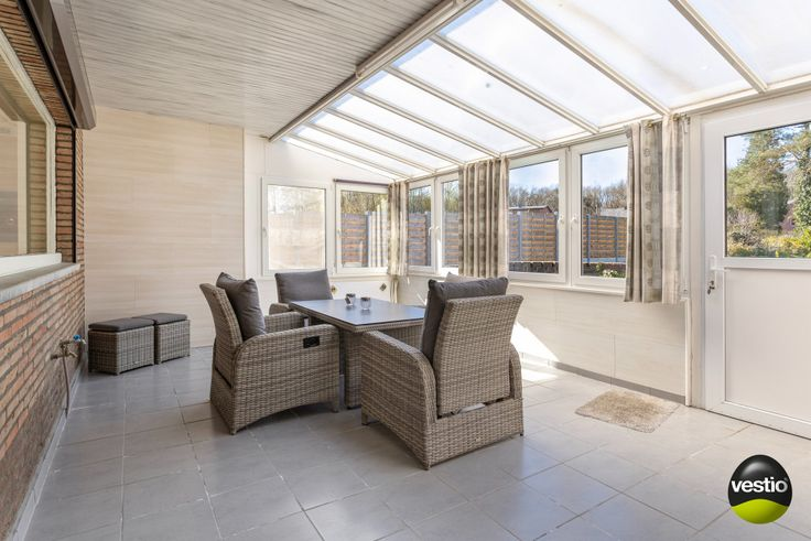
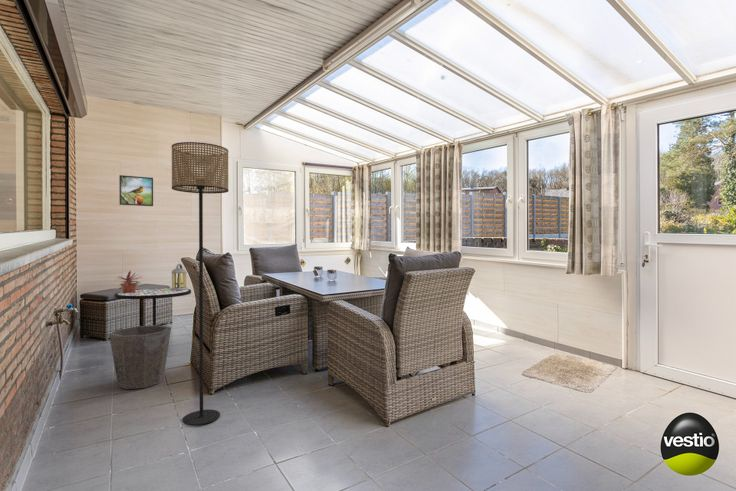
+ floor lamp [170,141,230,426]
+ lantern [171,263,188,291]
+ potted plant [117,270,142,293]
+ waste bin [108,324,172,390]
+ side table [114,287,192,326]
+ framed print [118,174,154,207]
